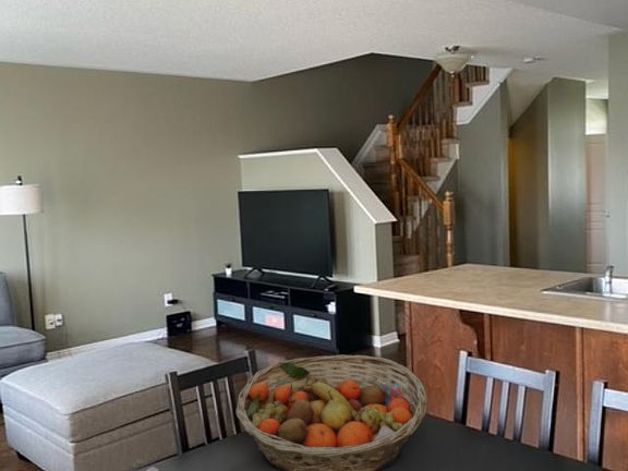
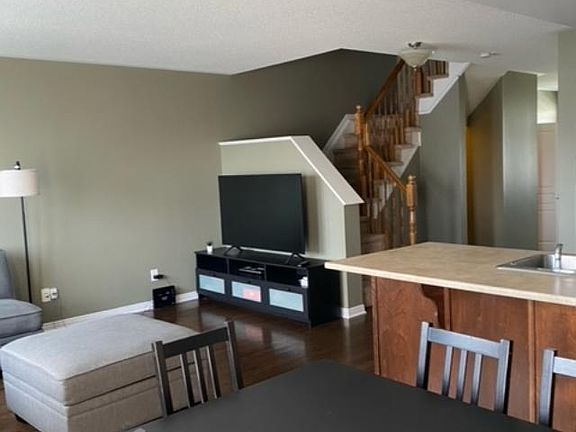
- fruit basket [234,354,428,471]
